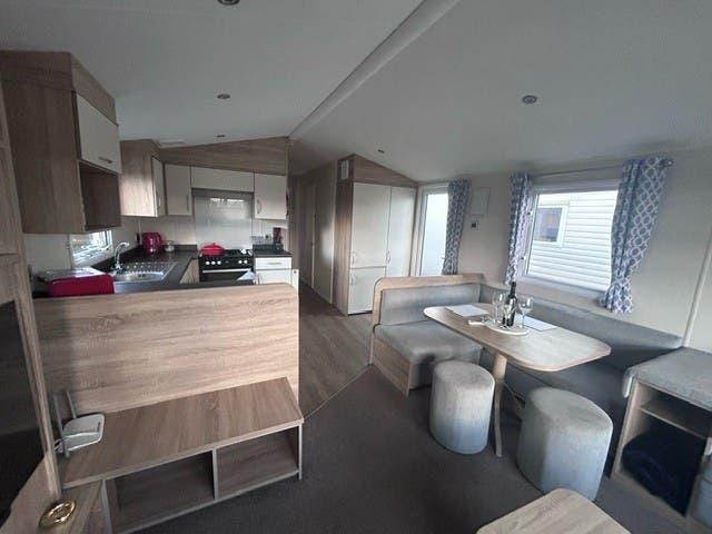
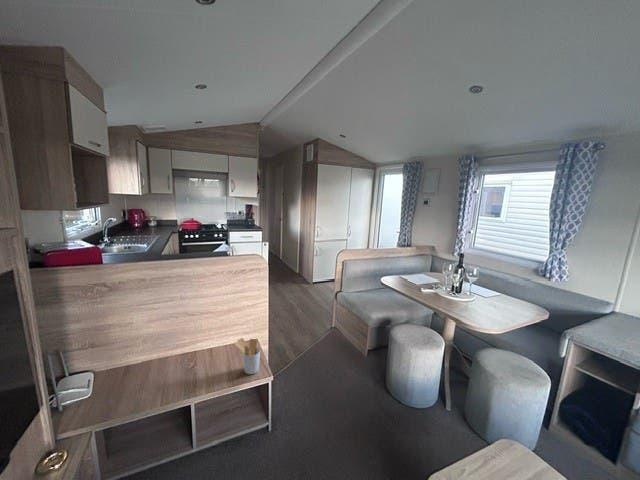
+ utensil holder [233,337,261,375]
